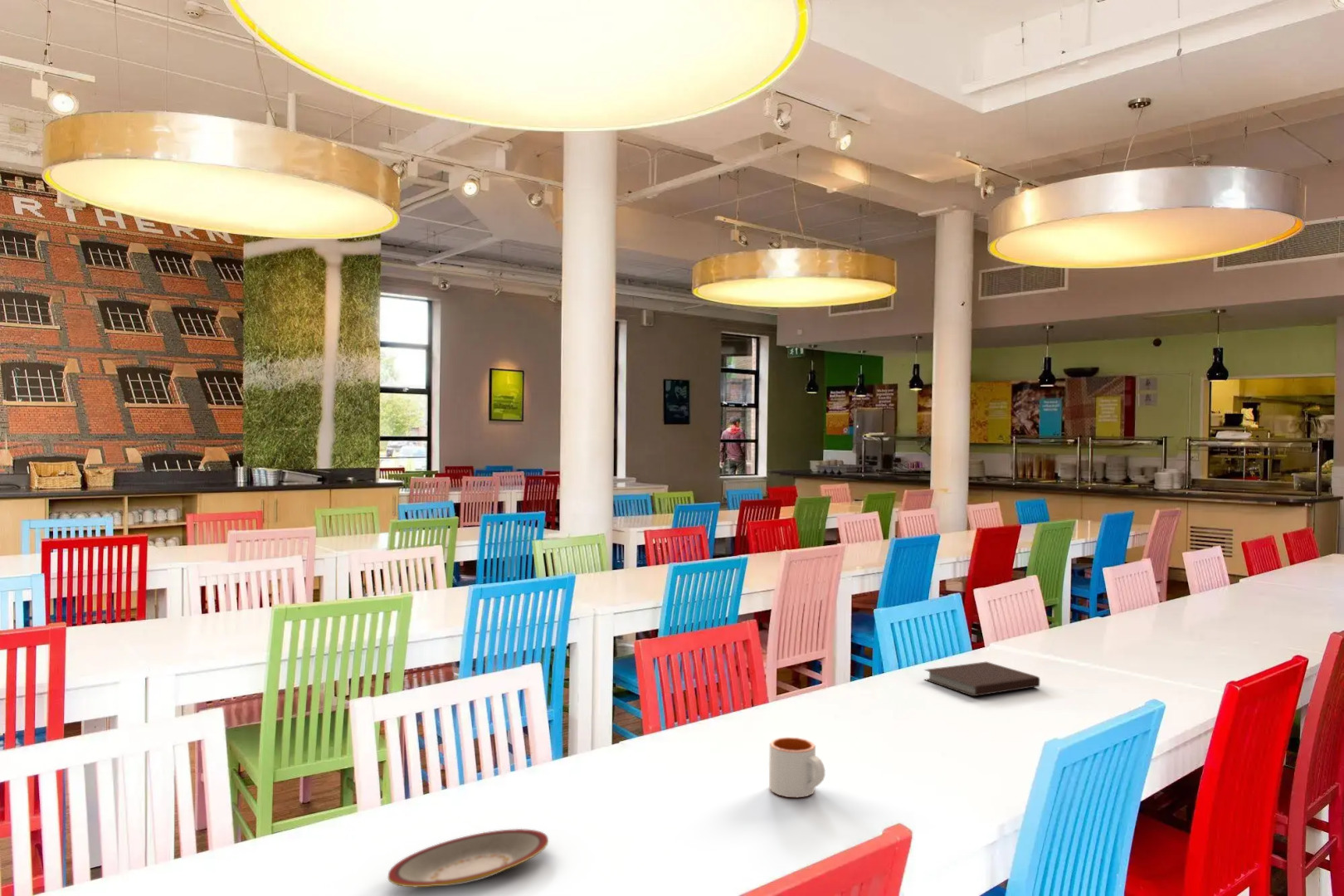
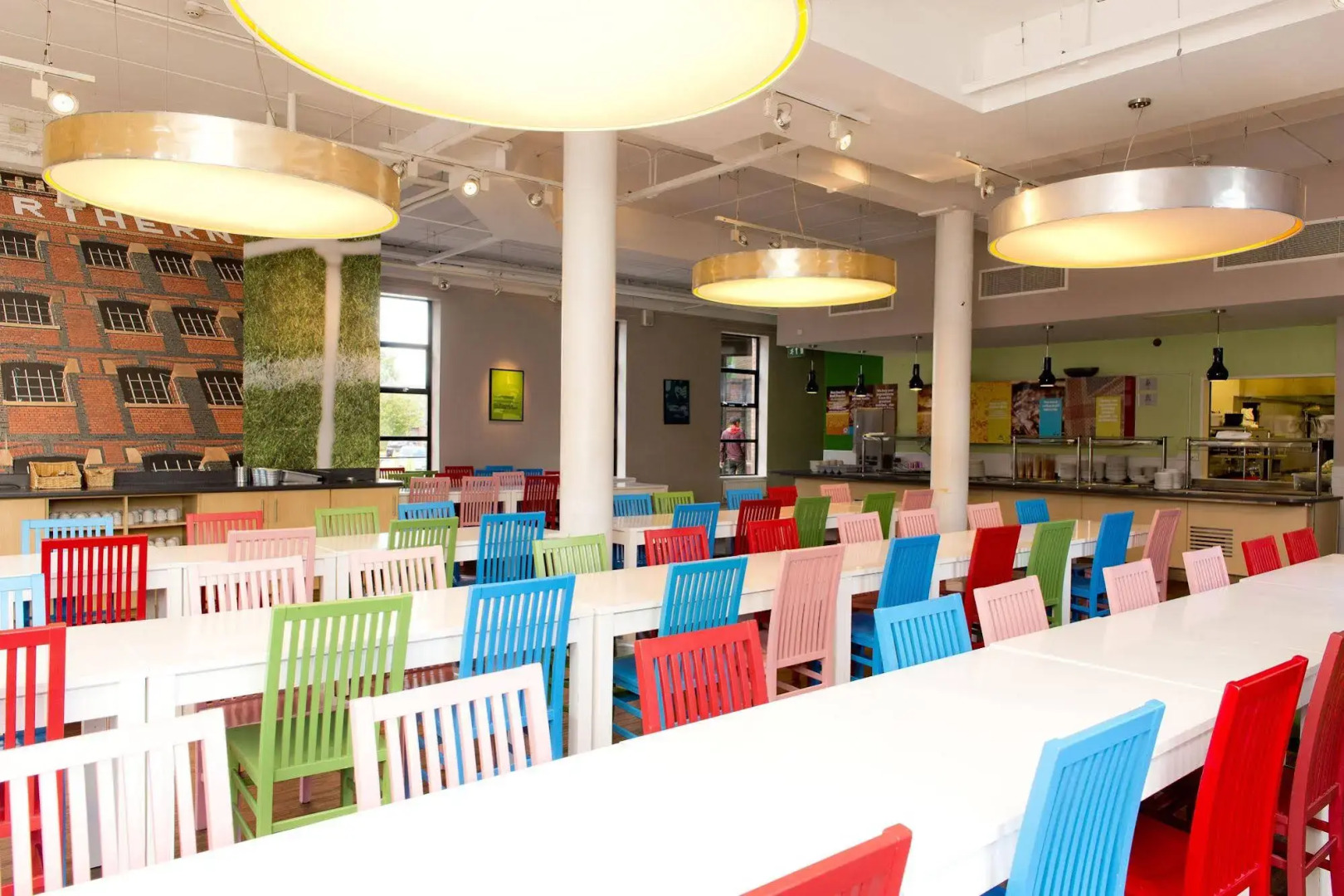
- mug [768,737,825,798]
- notebook [923,661,1040,697]
- plate [387,828,549,888]
